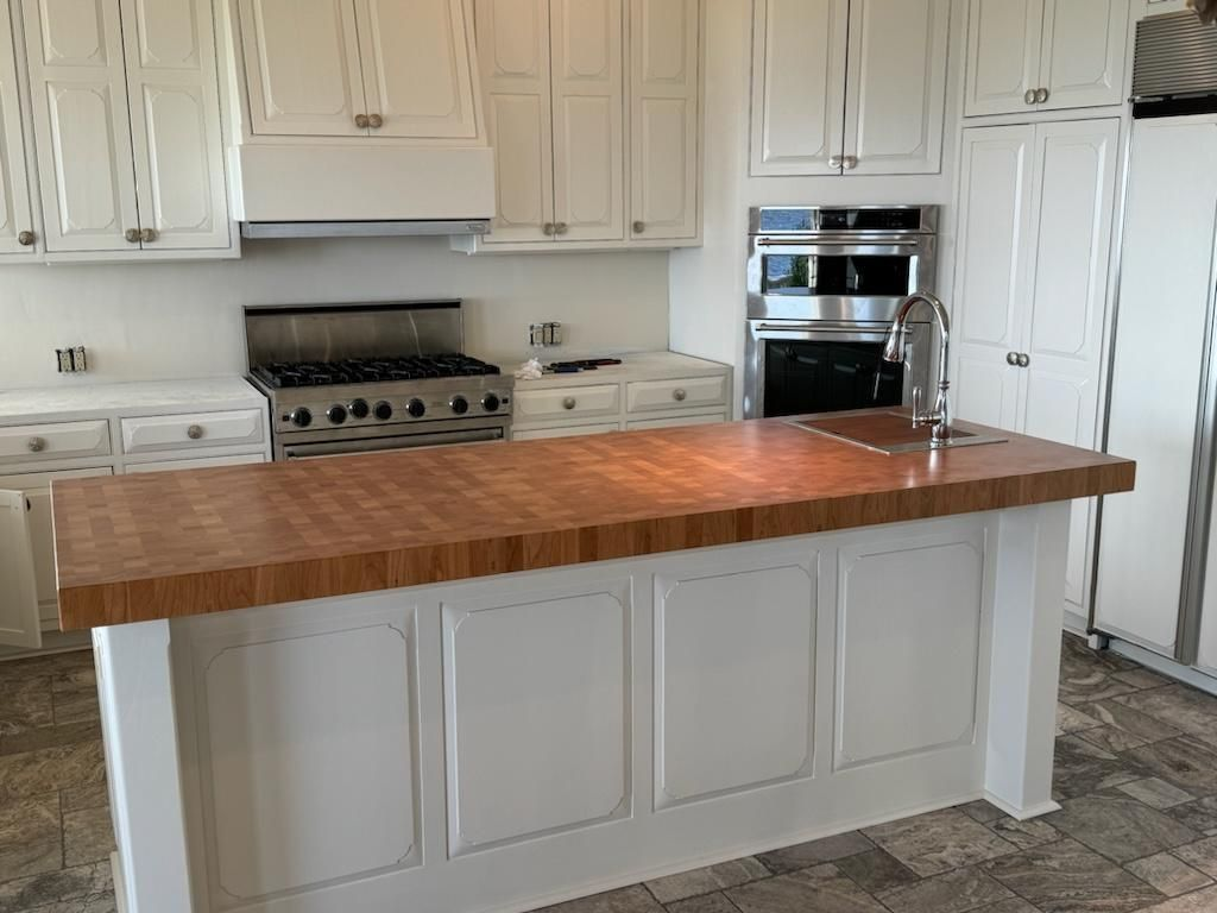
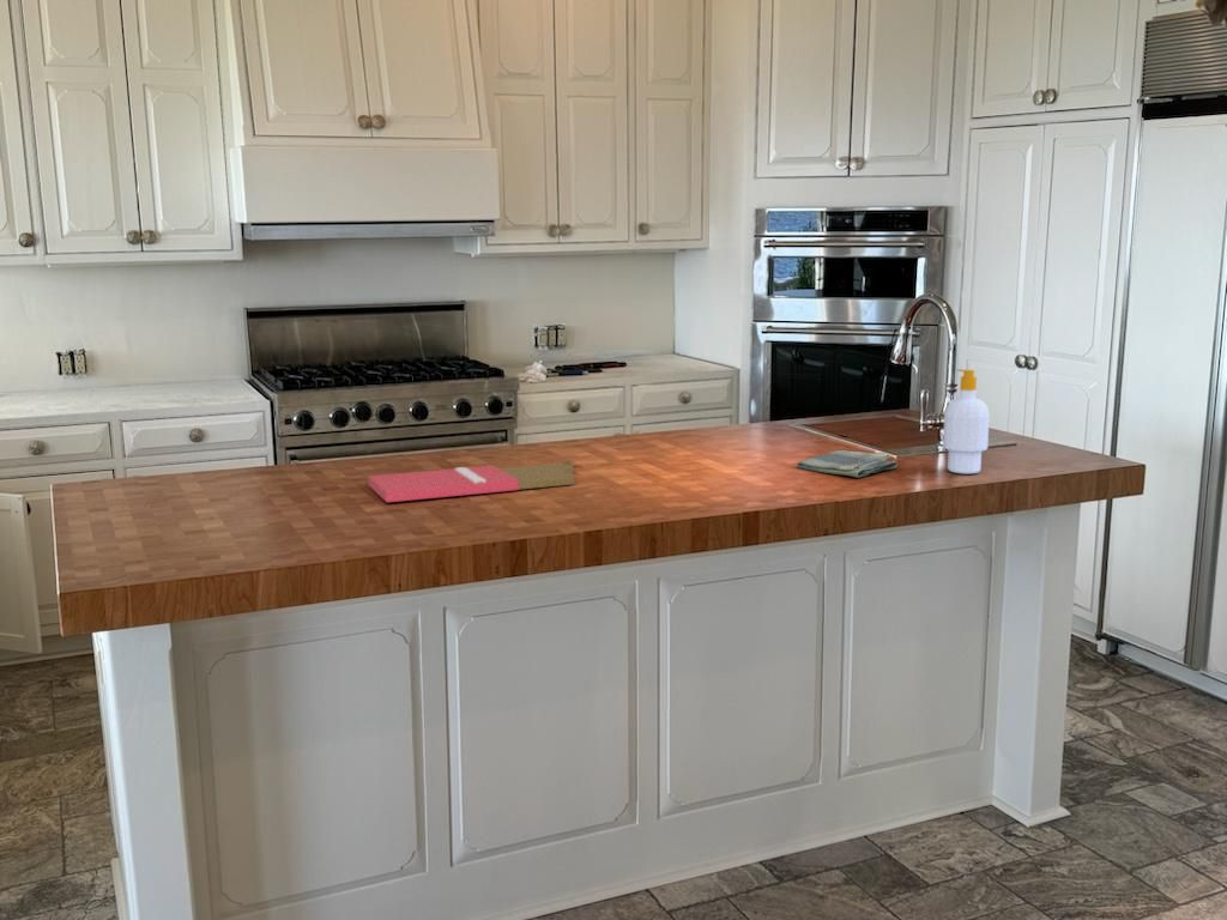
+ cutting board [367,460,576,503]
+ soap bottle [942,368,991,476]
+ dish towel [796,449,899,479]
